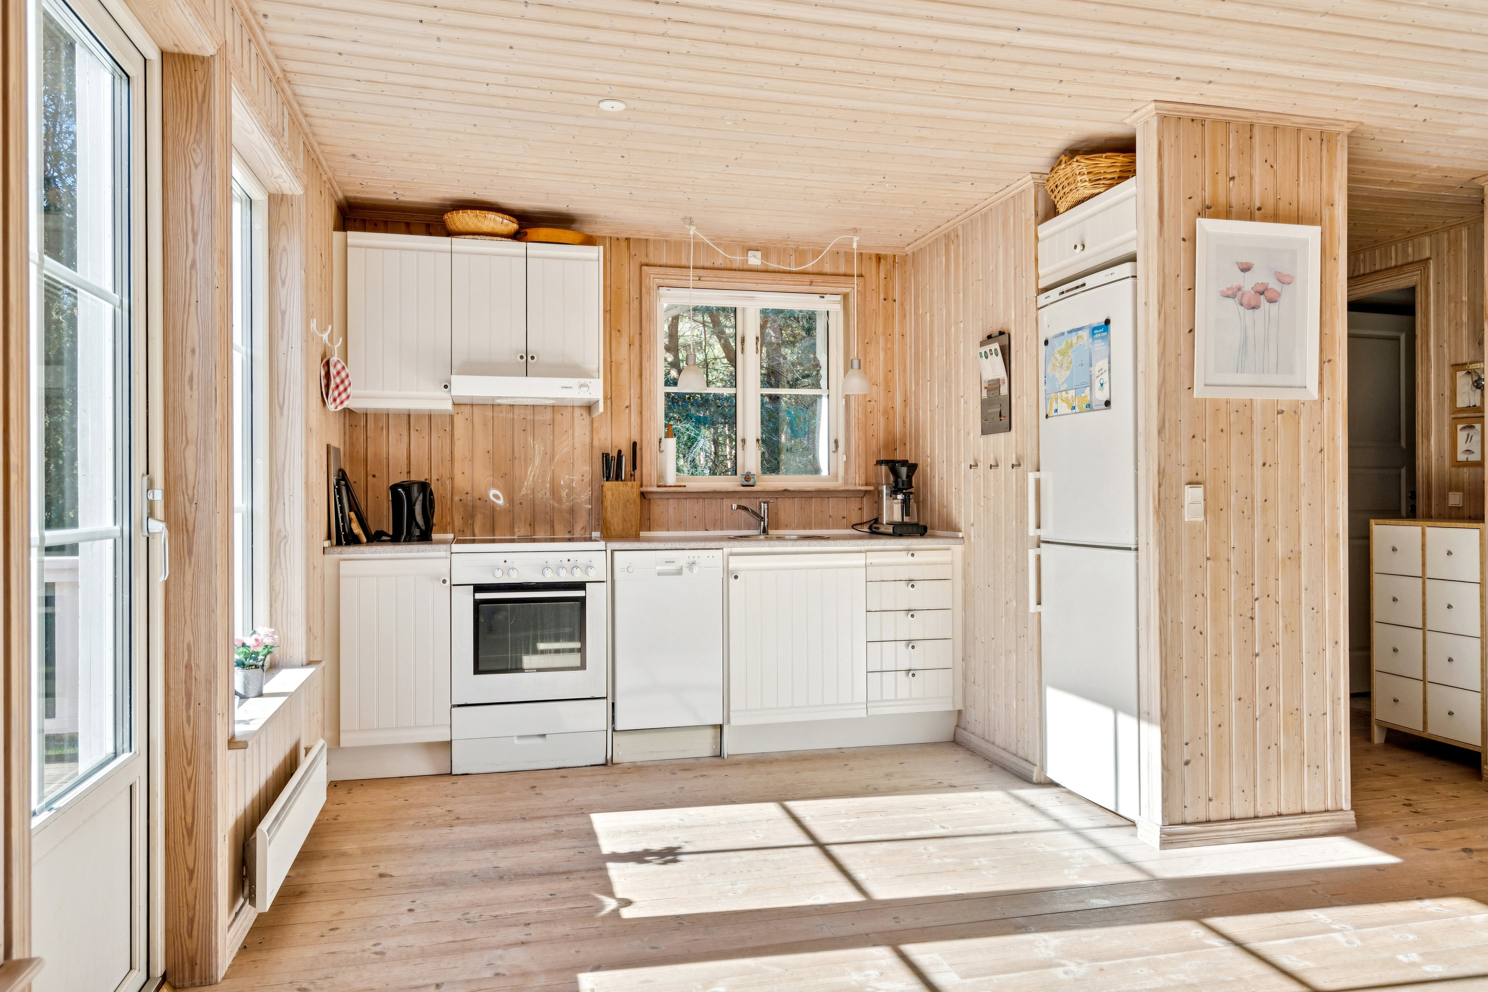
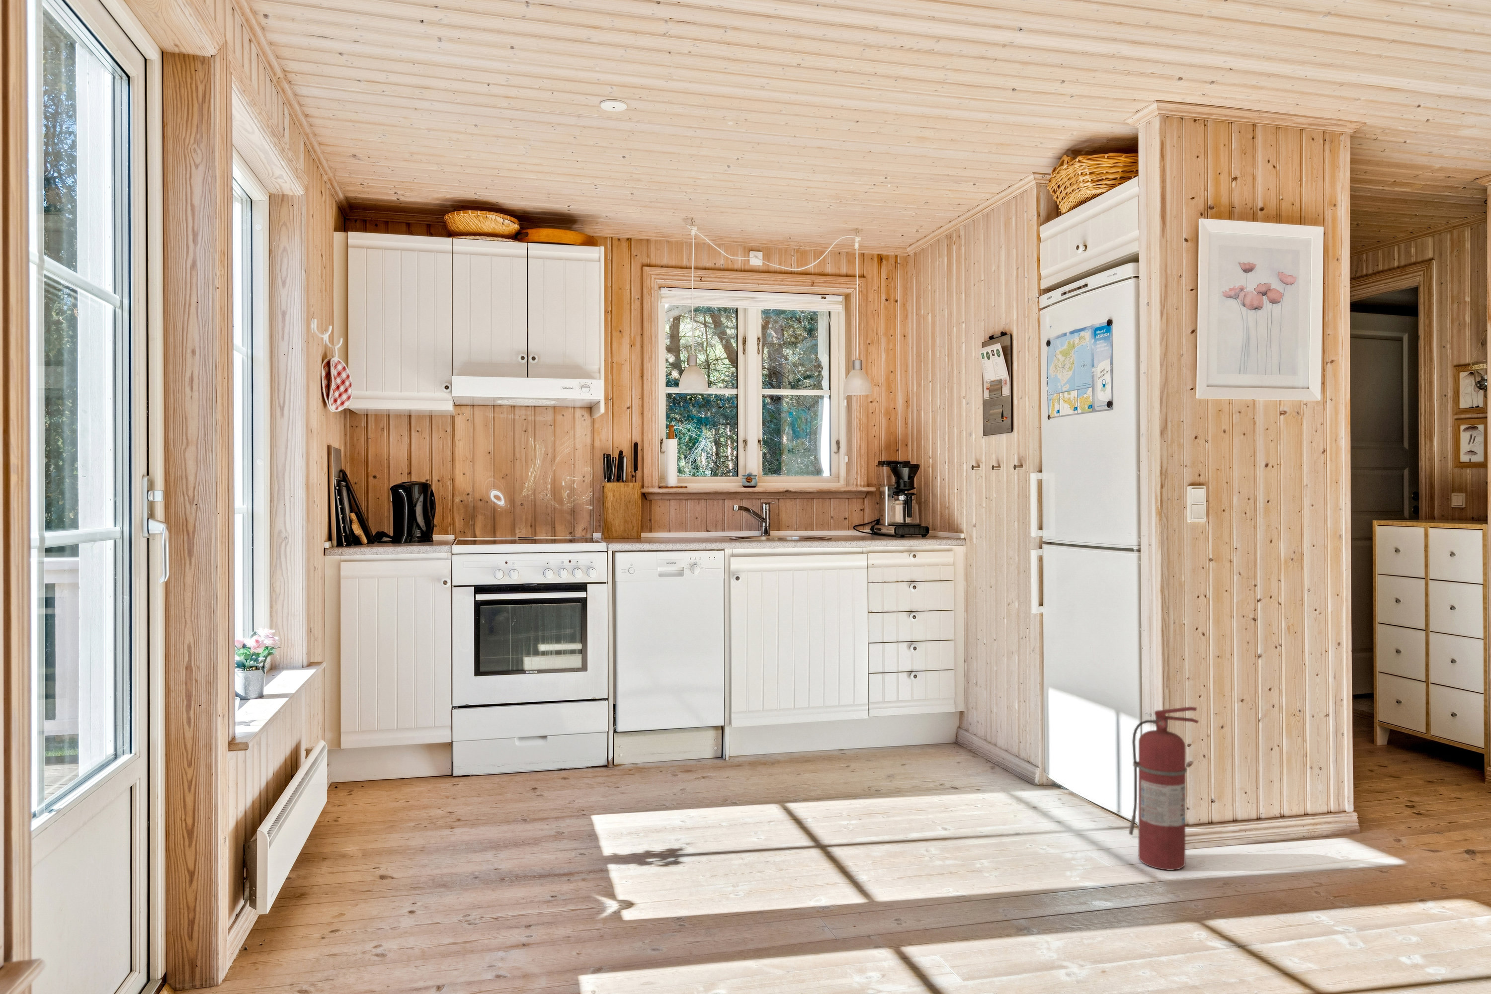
+ fire extinguisher [1128,707,1199,871]
